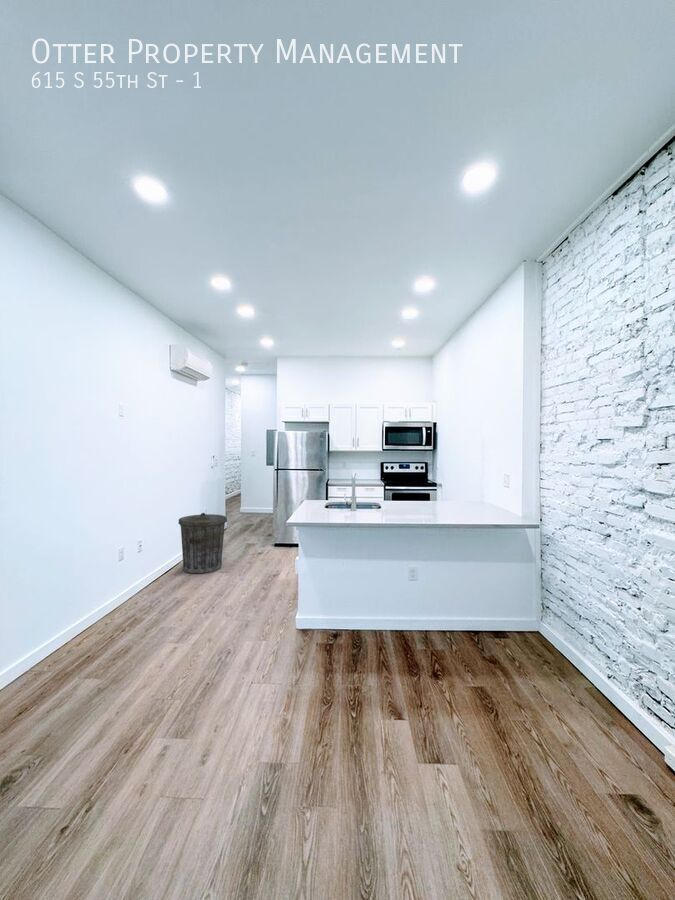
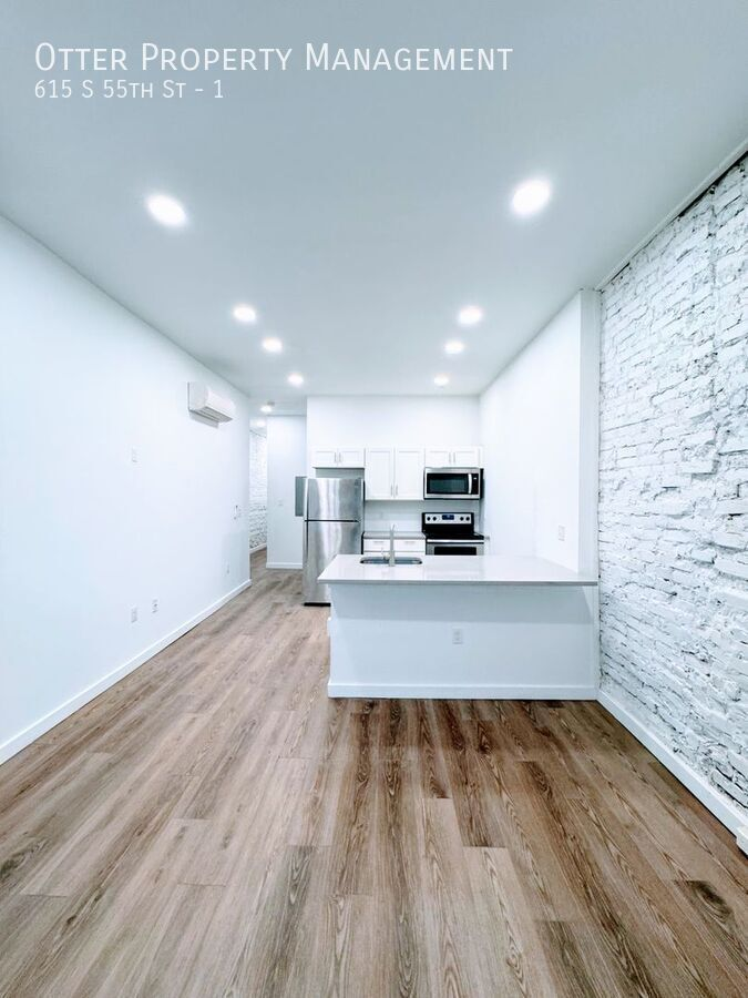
- trash can [178,512,228,575]
